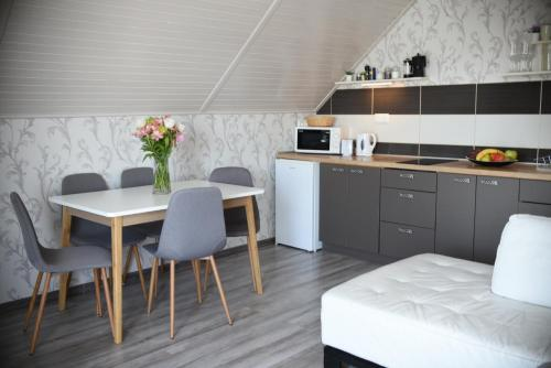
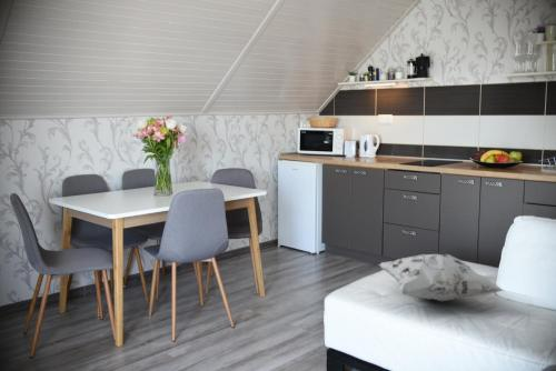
+ decorative pillow [377,253,506,302]
